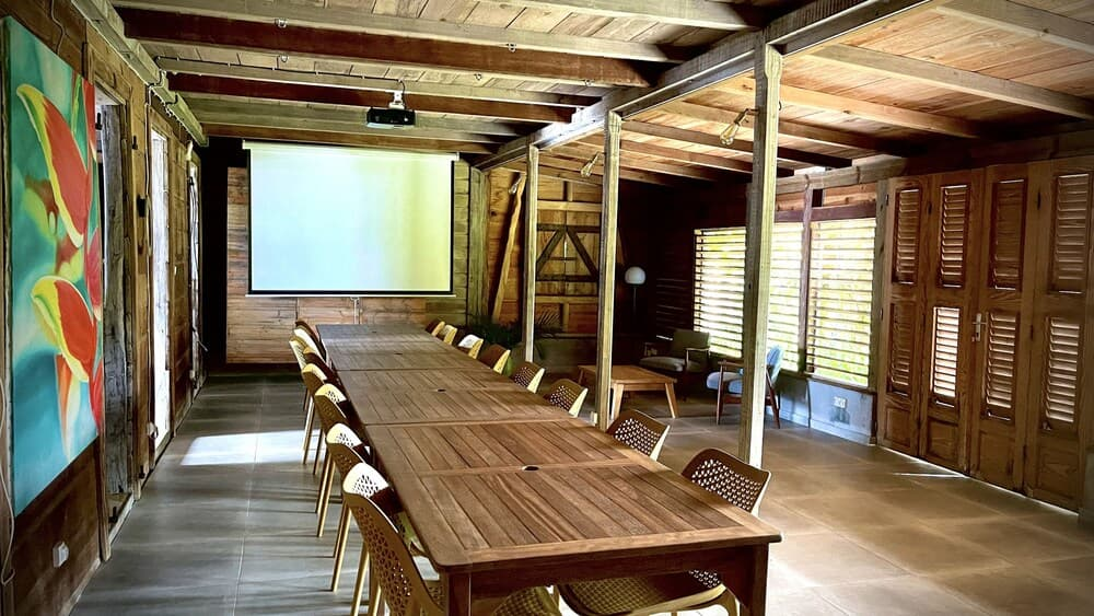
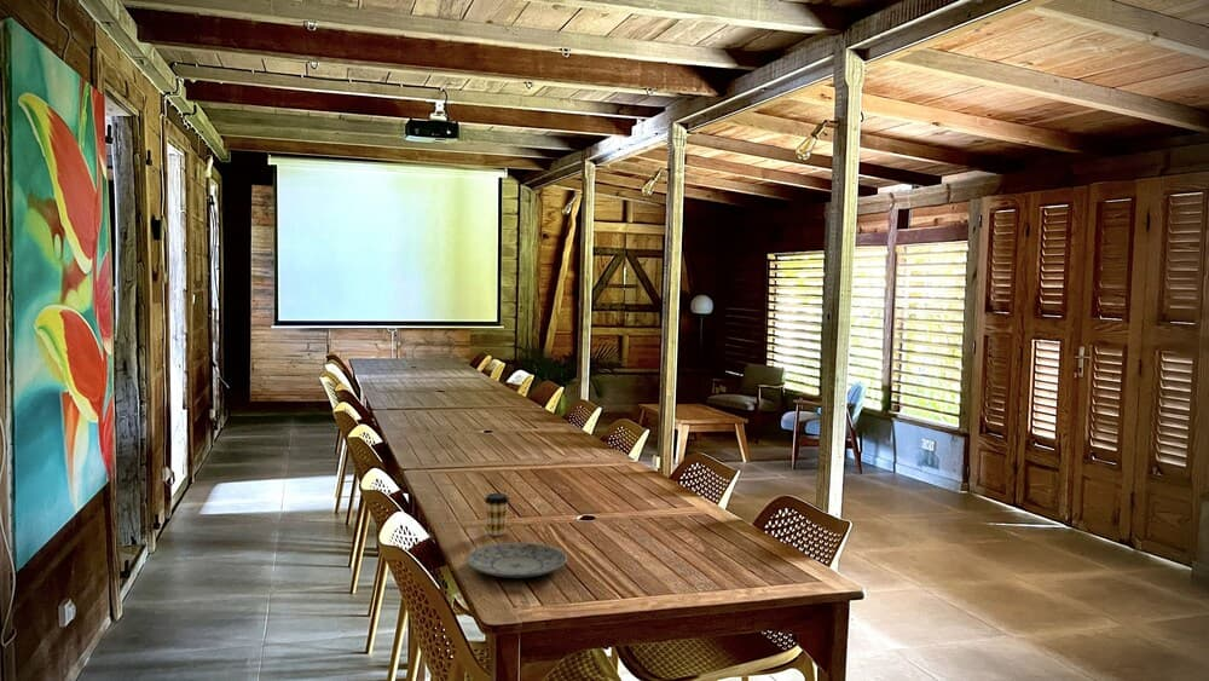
+ coffee cup [484,492,510,537]
+ plate [465,542,568,579]
